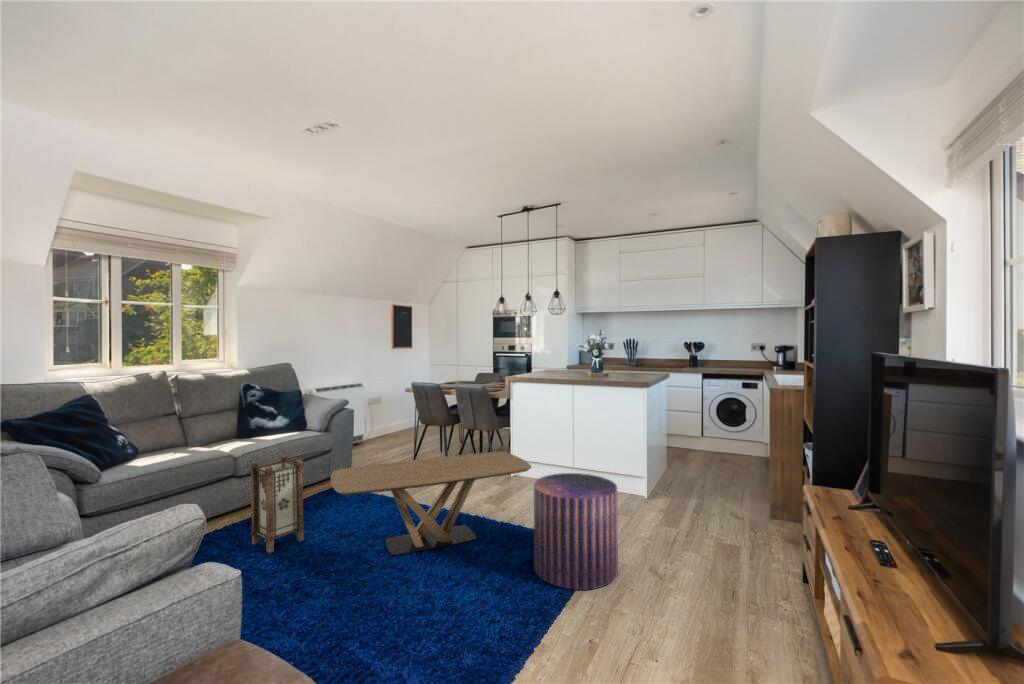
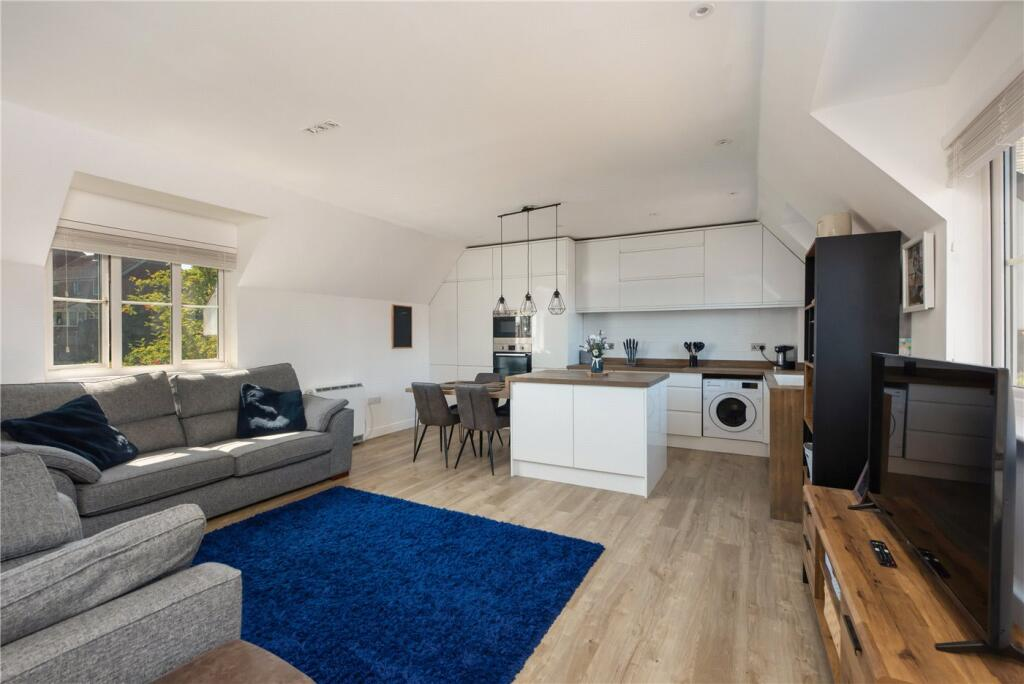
- lantern [249,454,305,554]
- stool [533,472,619,591]
- coffee table [330,451,533,556]
